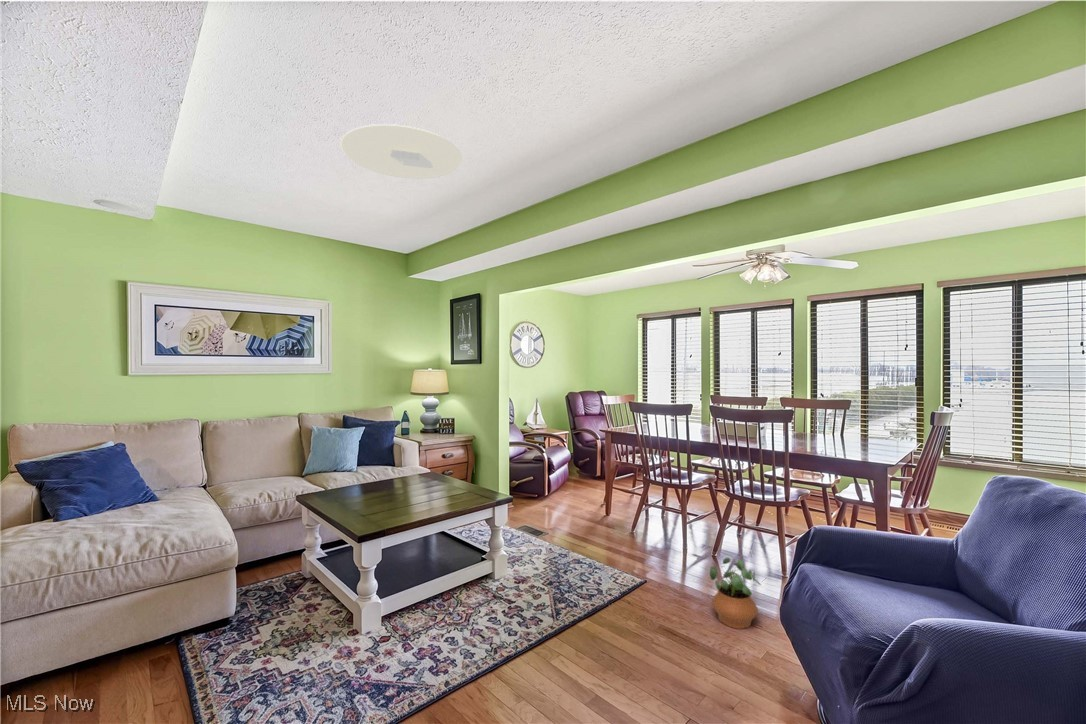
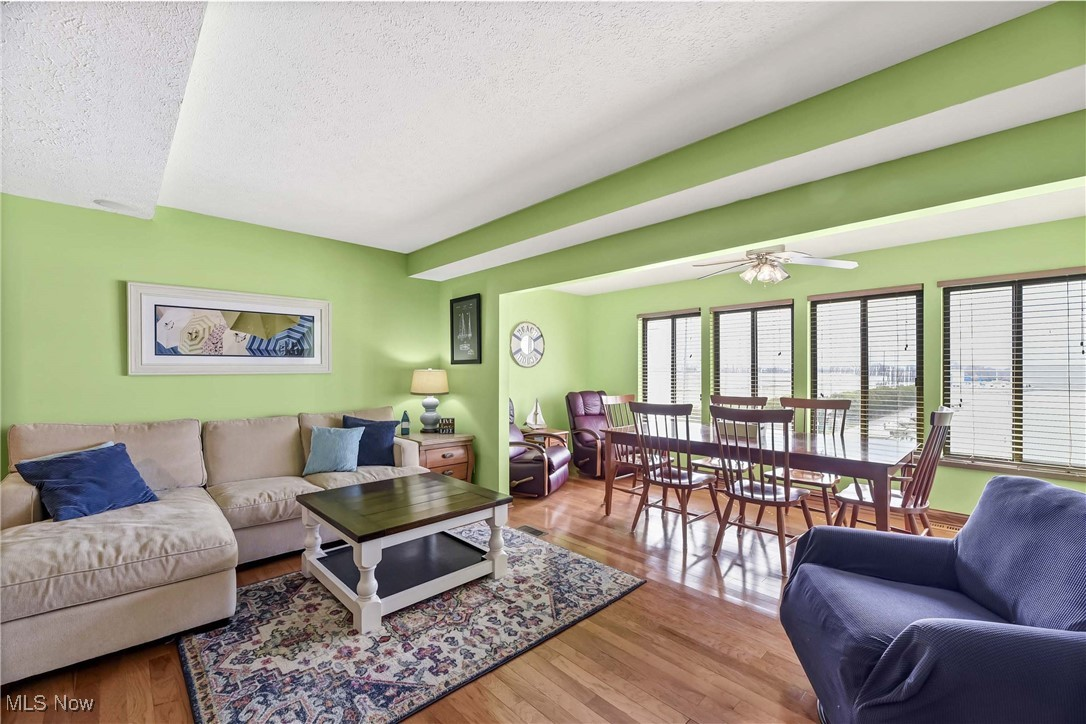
- potted plant [709,557,762,630]
- ceiling light [340,123,463,180]
